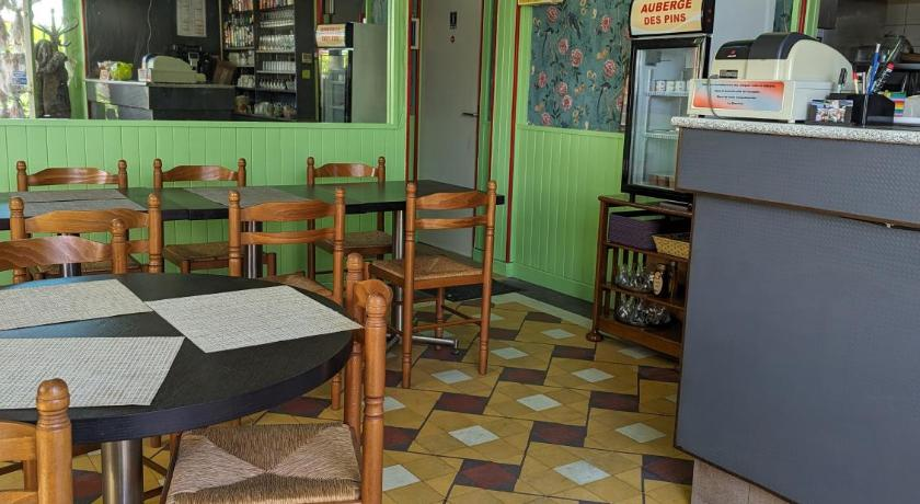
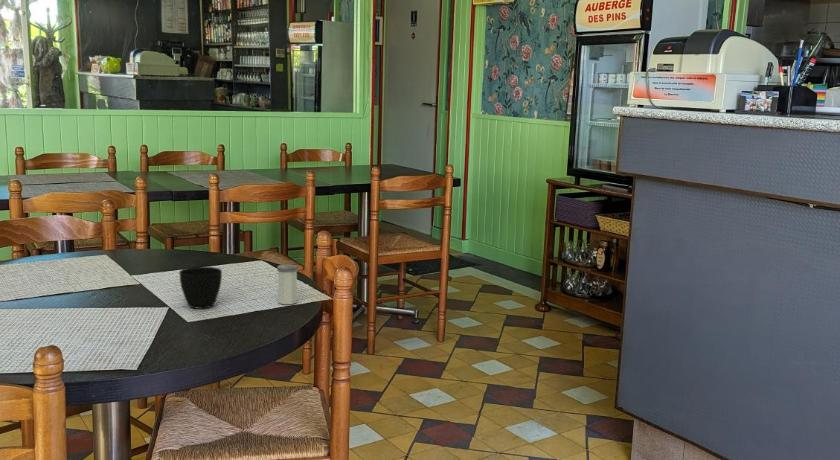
+ salt shaker [277,264,299,305]
+ cup [178,266,223,310]
